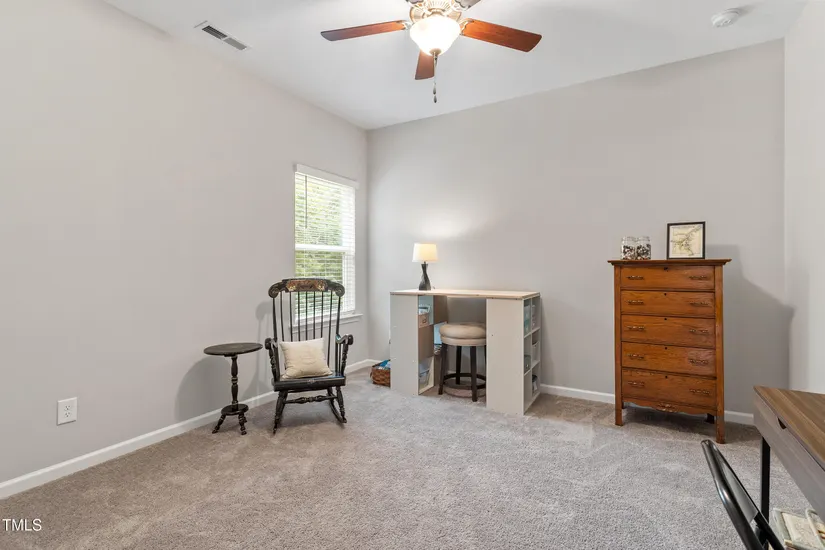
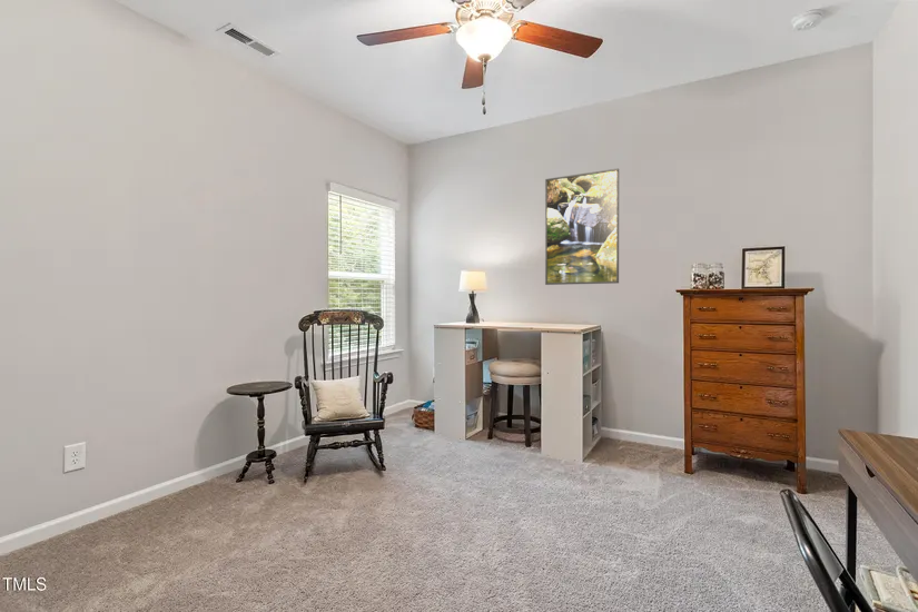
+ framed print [544,167,620,286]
